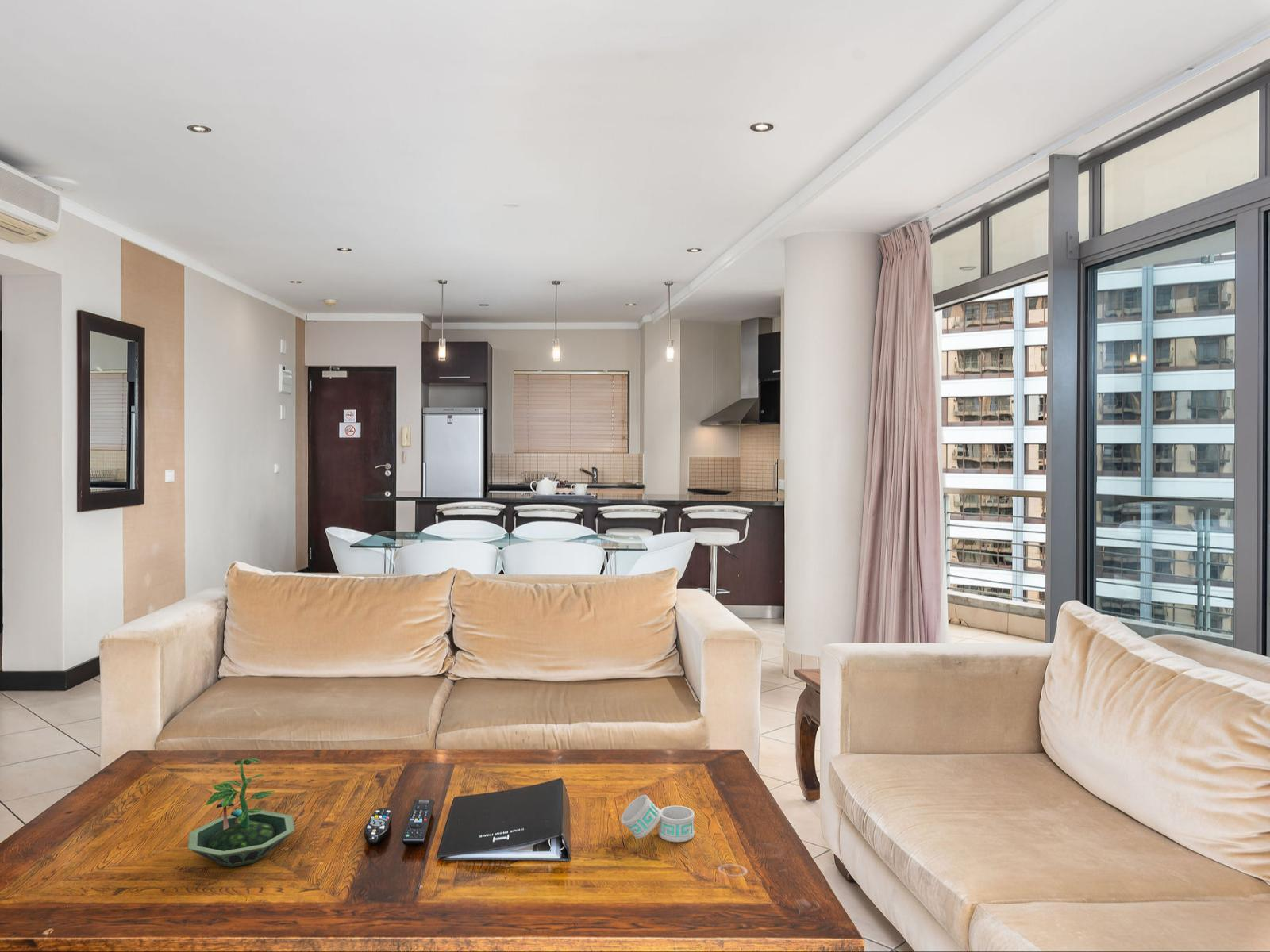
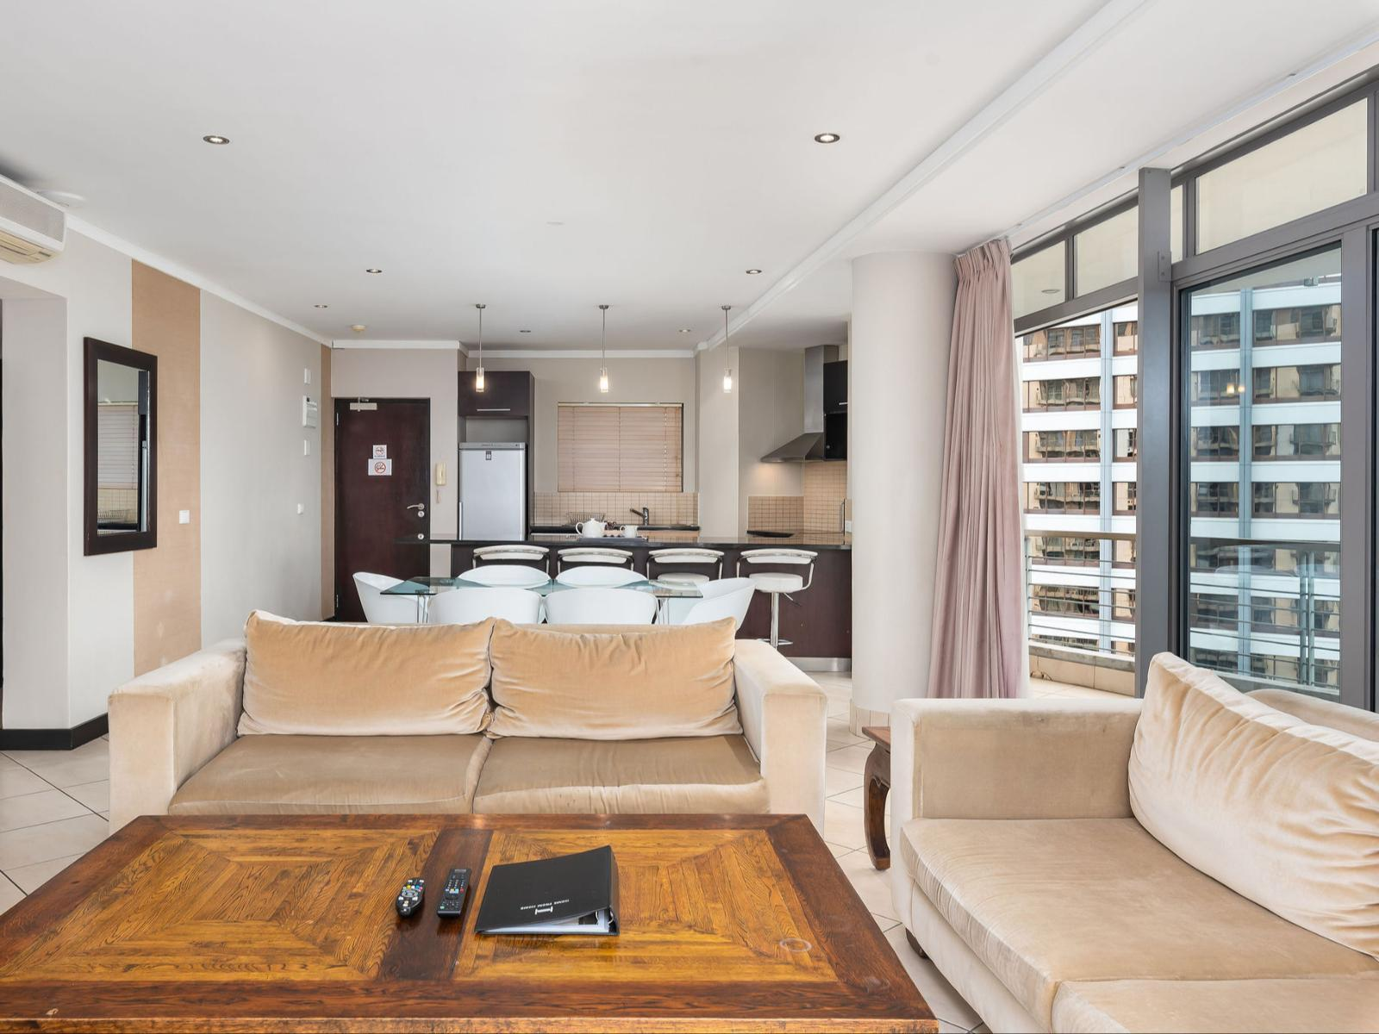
- napkin ring [620,794,695,843]
- terrarium [187,757,295,868]
